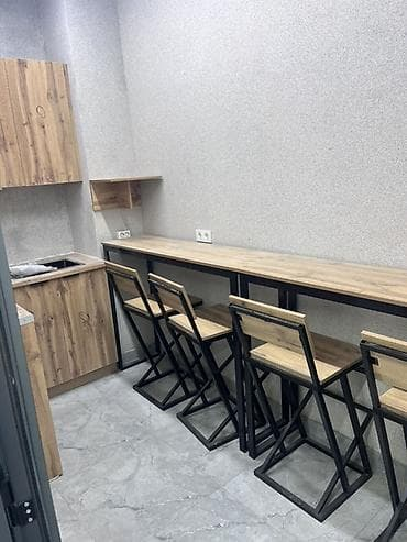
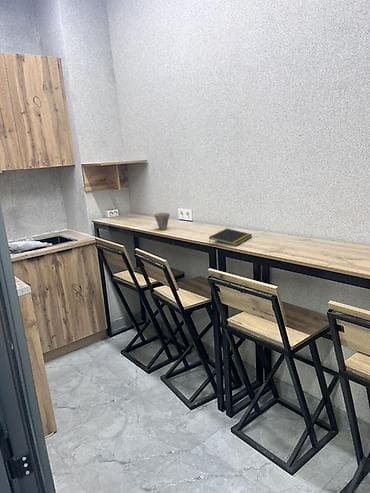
+ notepad [208,228,253,247]
+ cup [153,212,171,231]
